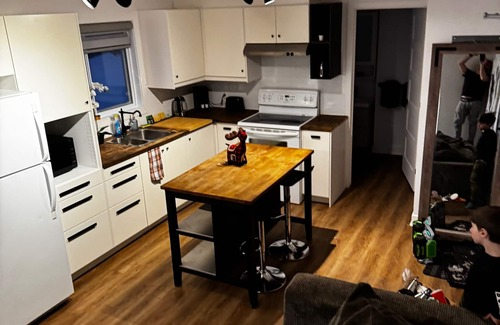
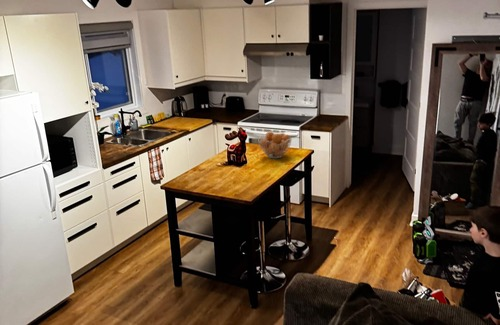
+ fruit basket [257,131,293,159]
